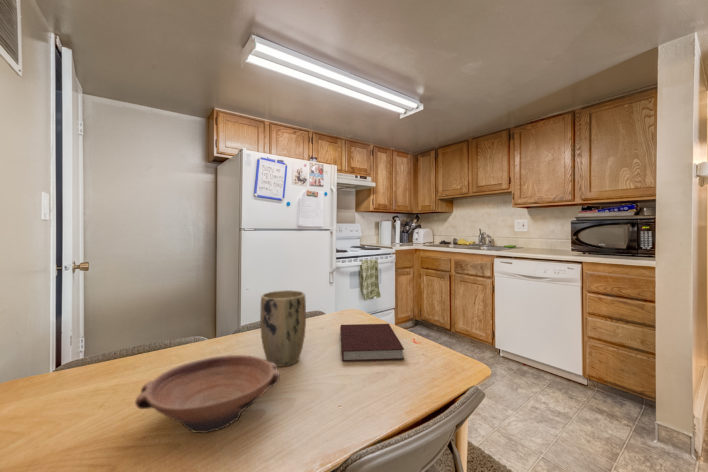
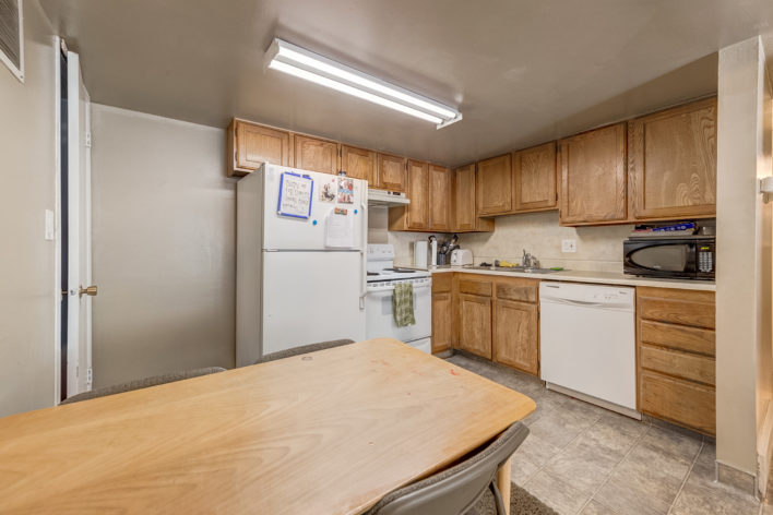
- notebook [339,323,405,362]
- plant pot [259,289,307,367]
- bowl [134,354,281,434]
